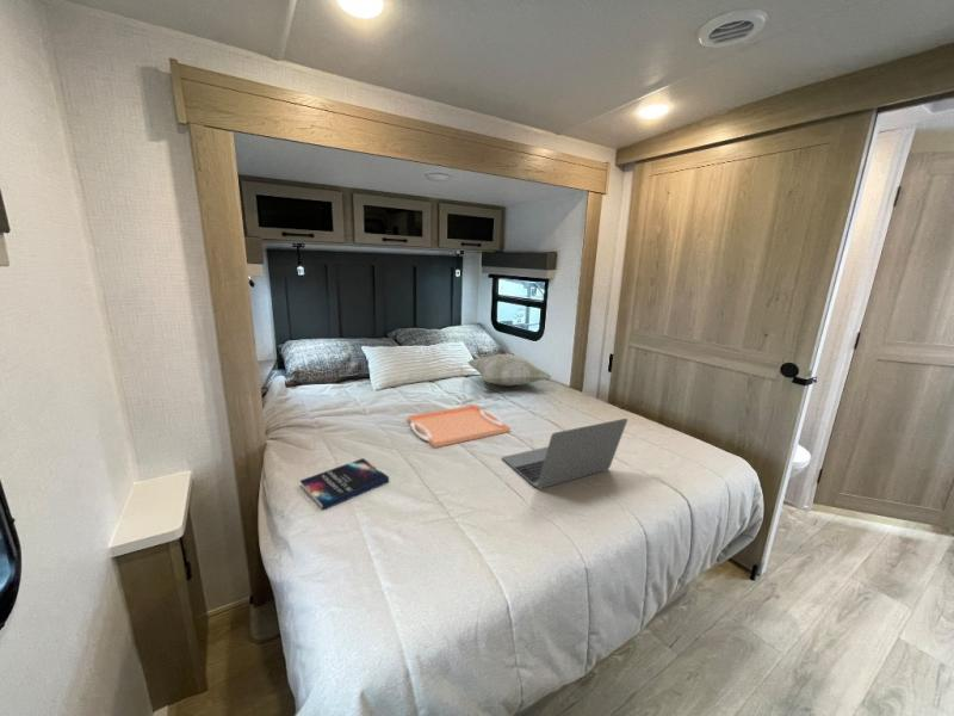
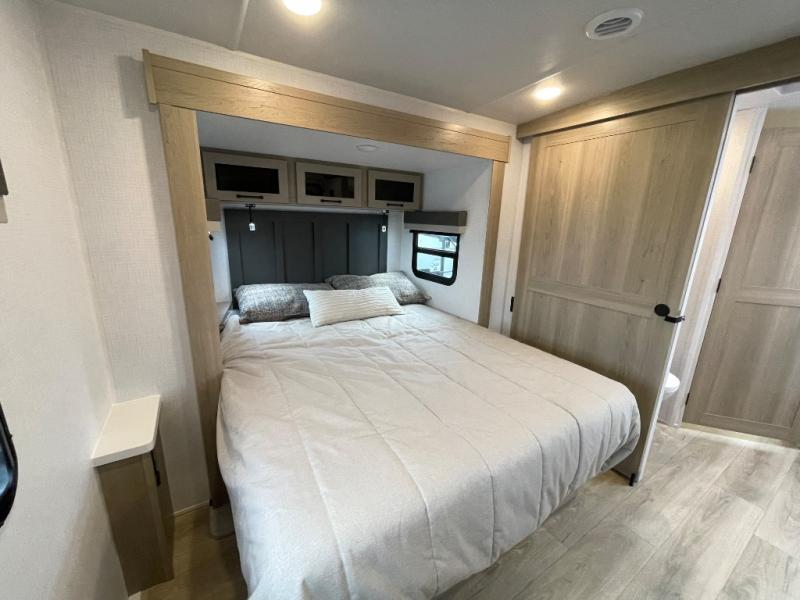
- decorative pillow [466,353,552,387]
- laptop [501,418,628,490]
- serving tray [407,403,512,449]
- hardback book [299,457,390,512]
